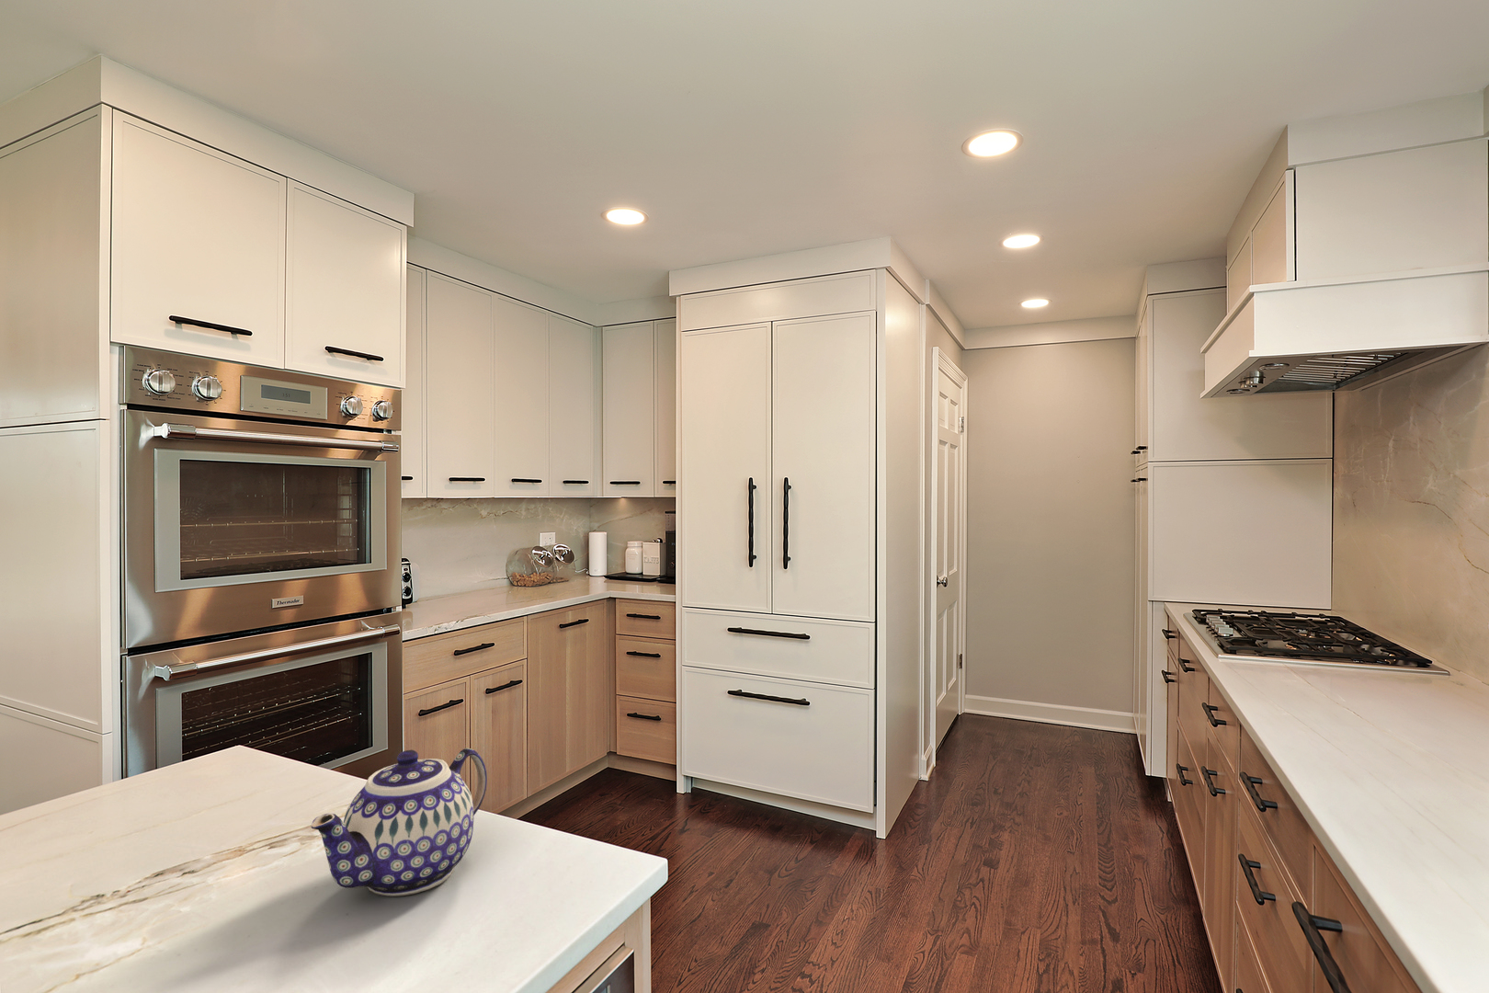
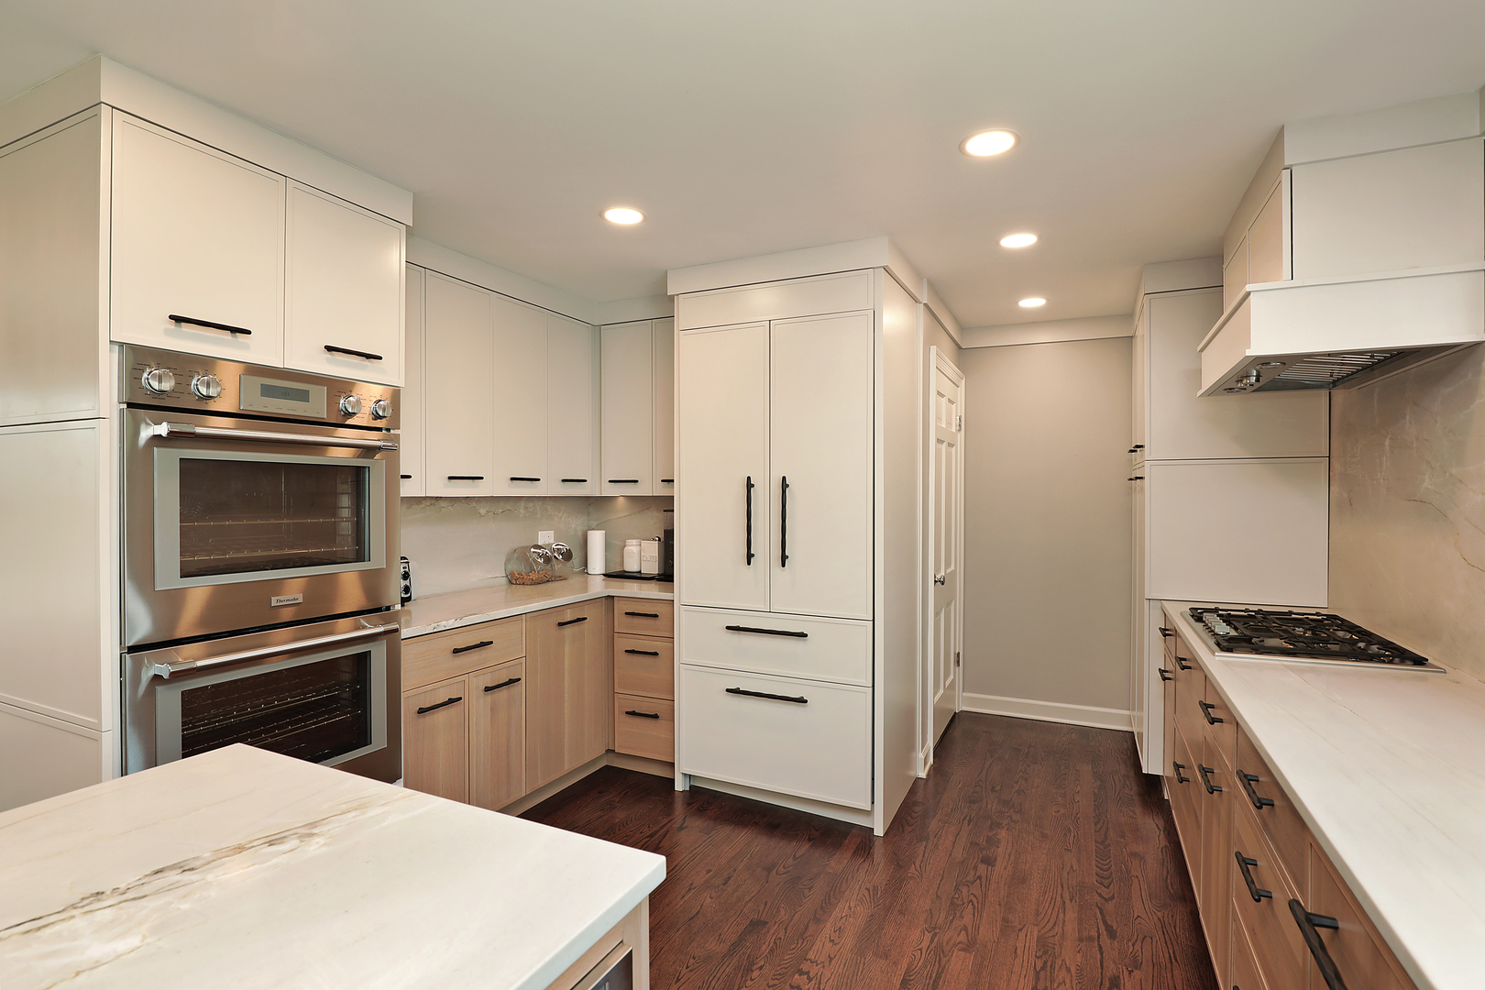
- teapot [310,747,489,898]
